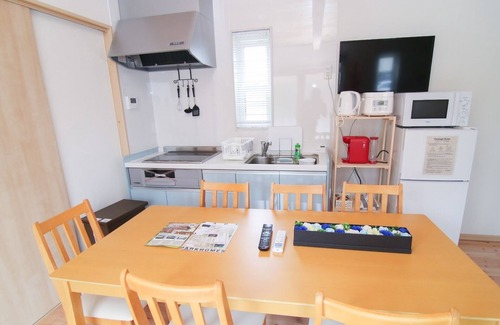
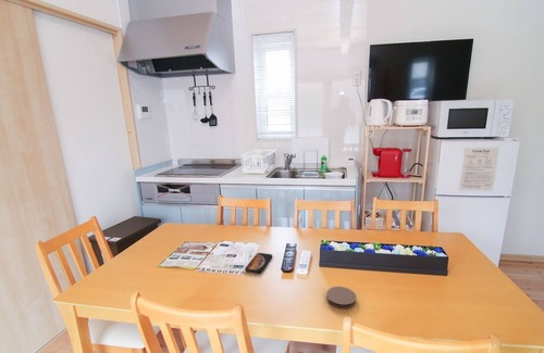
+ coaster [325,286,357,310]
+ smartphone [245,252,273,274]
